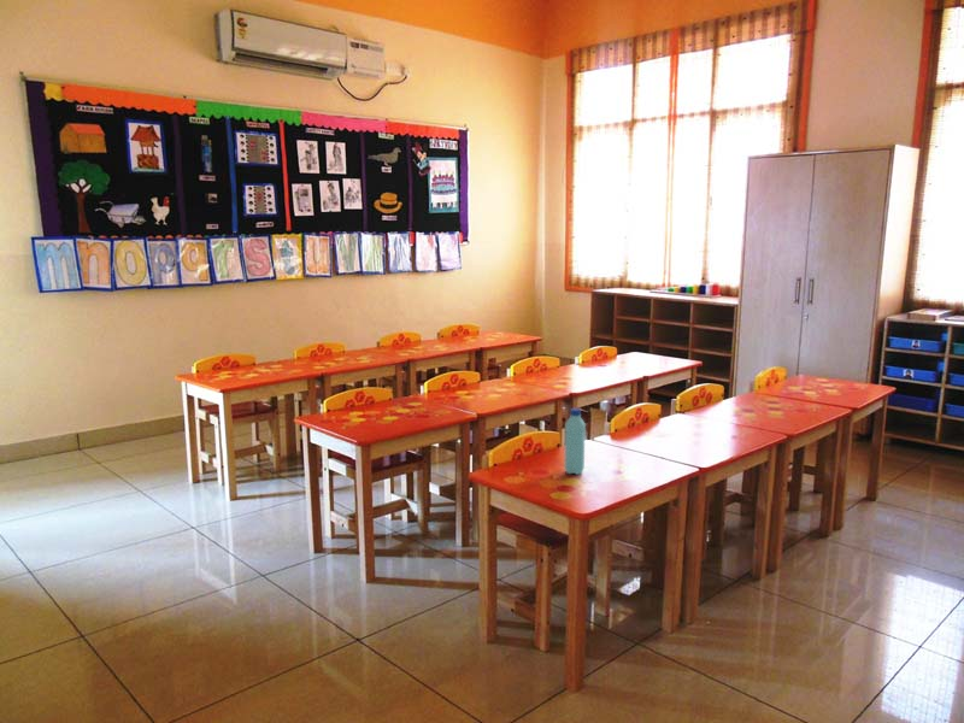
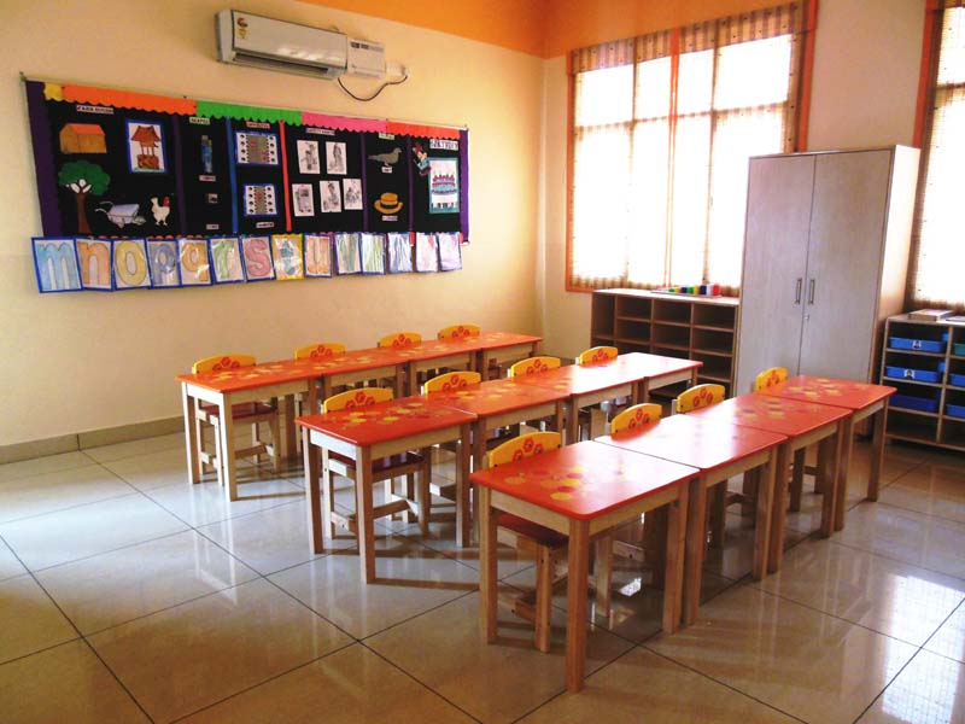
- water bottle [564,407,587,476]
